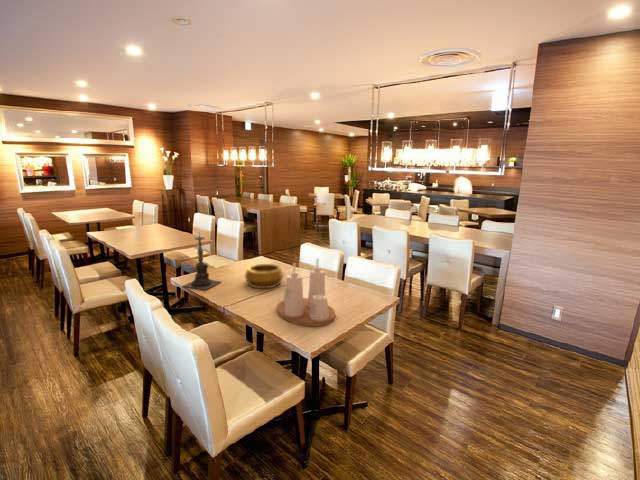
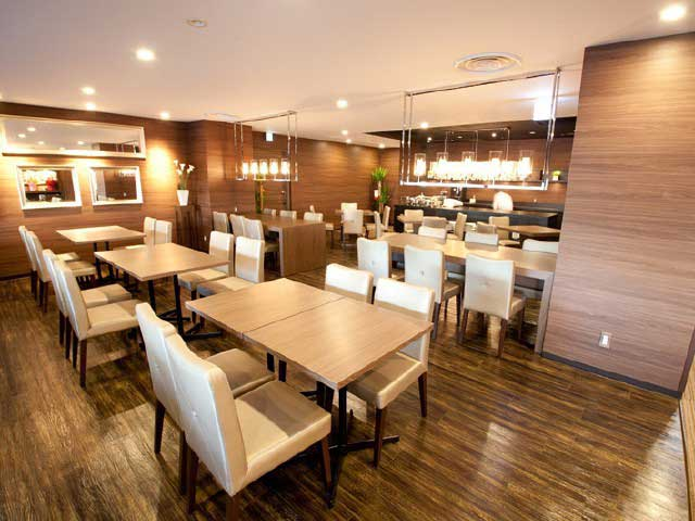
- candle holder [182,233,222,291]
- condiment set [276,258,336,327]
- decorative bowl [244,263,285,289]
